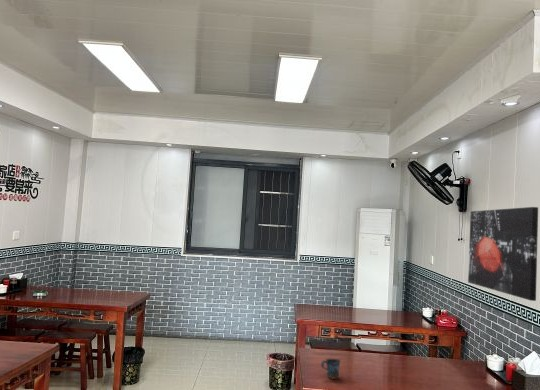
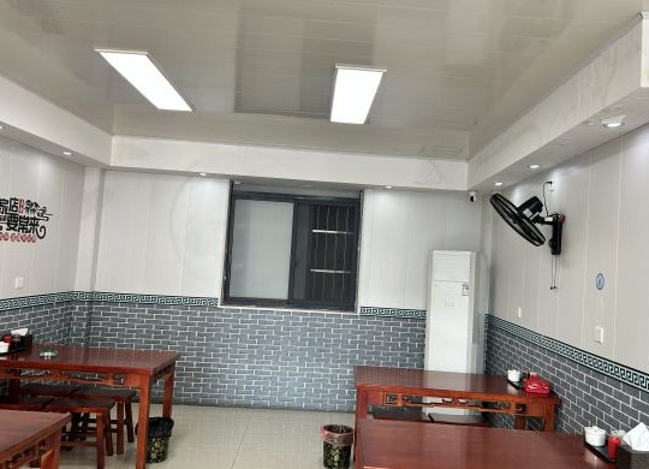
- mug [320,358,342,380]
- wall art [467,206,539,302]
